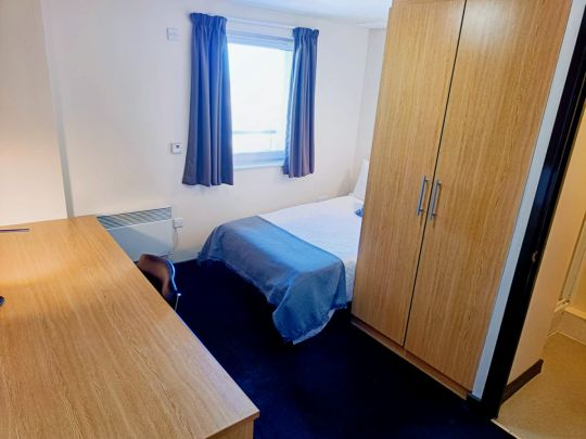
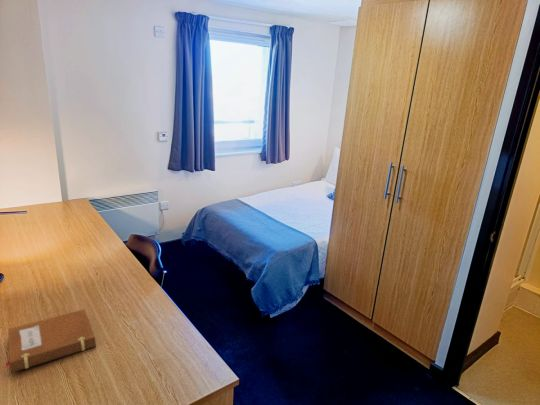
+ notebook [4,308,97,374]
